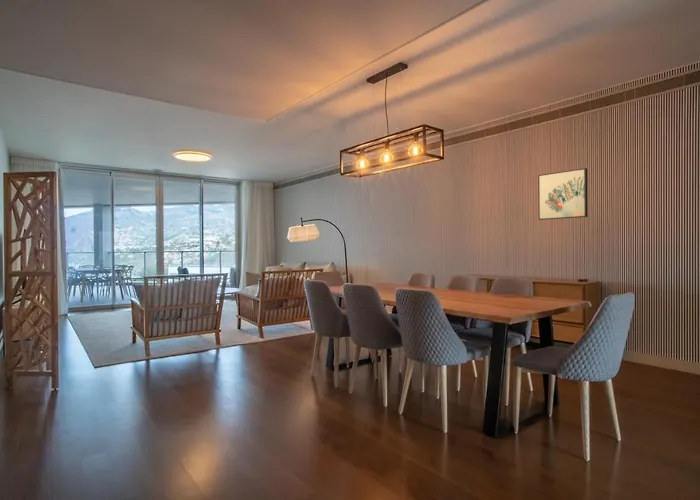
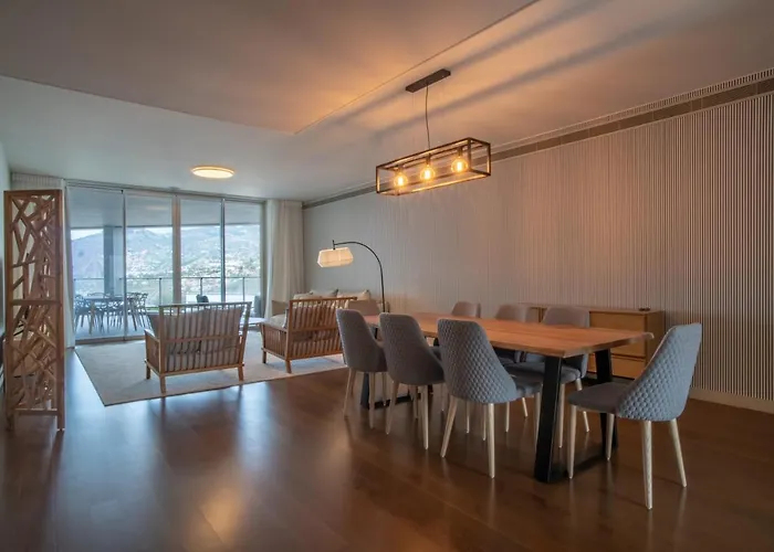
- wall art [537,167,589,221]
